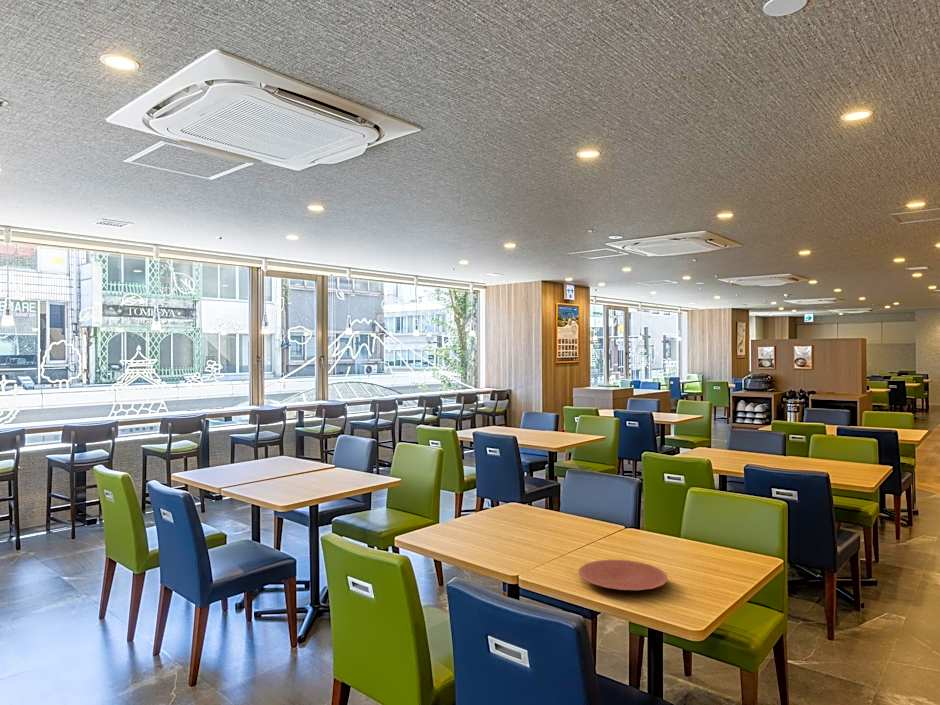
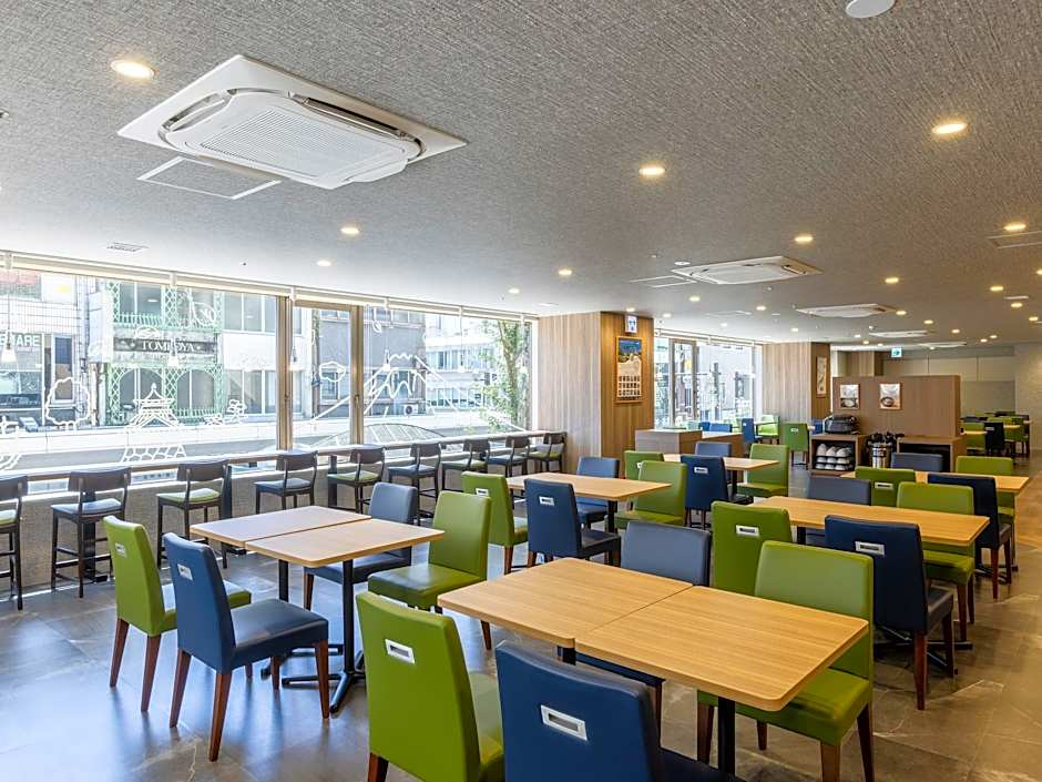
- plate [577,559,669,591]
